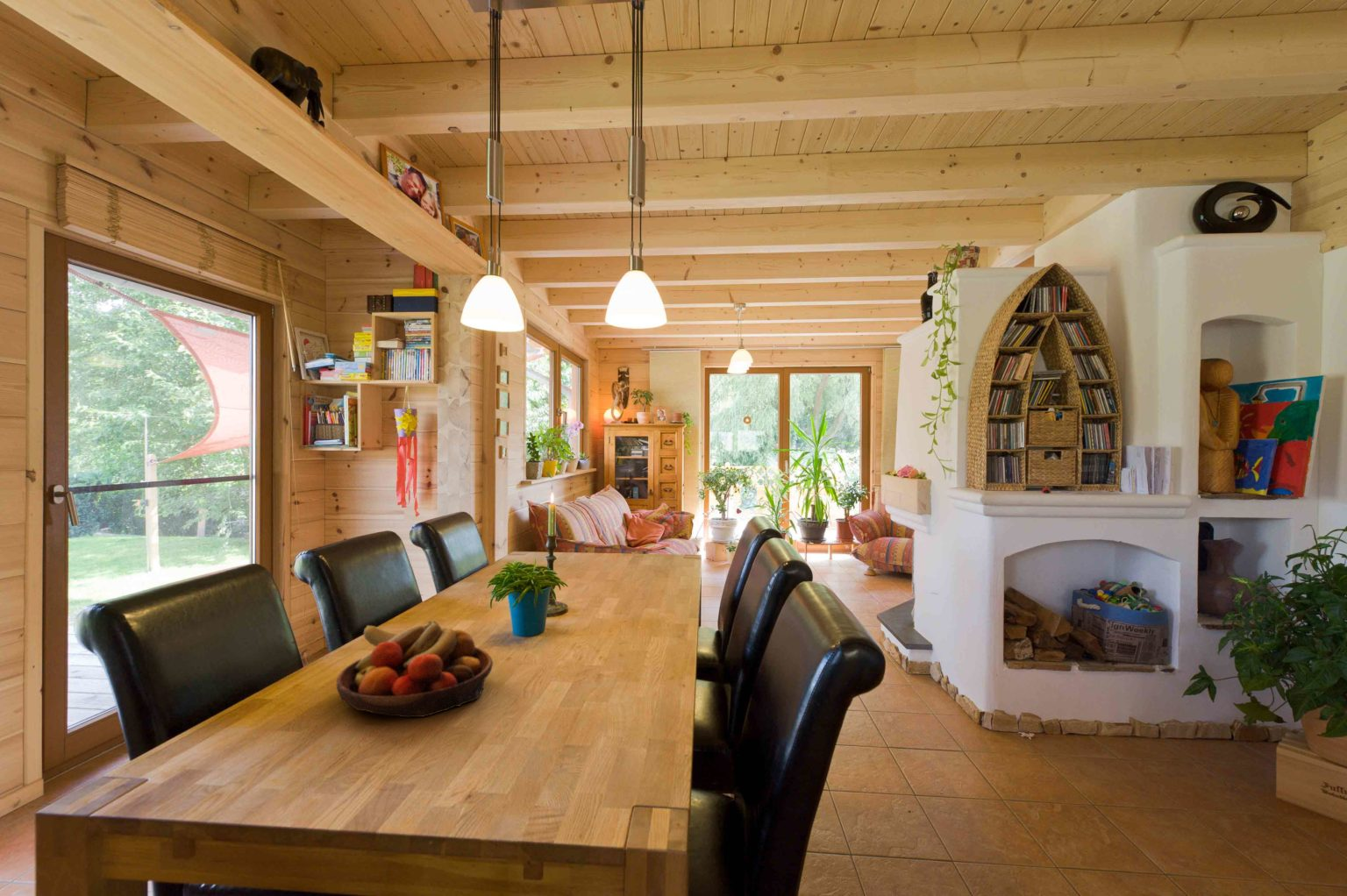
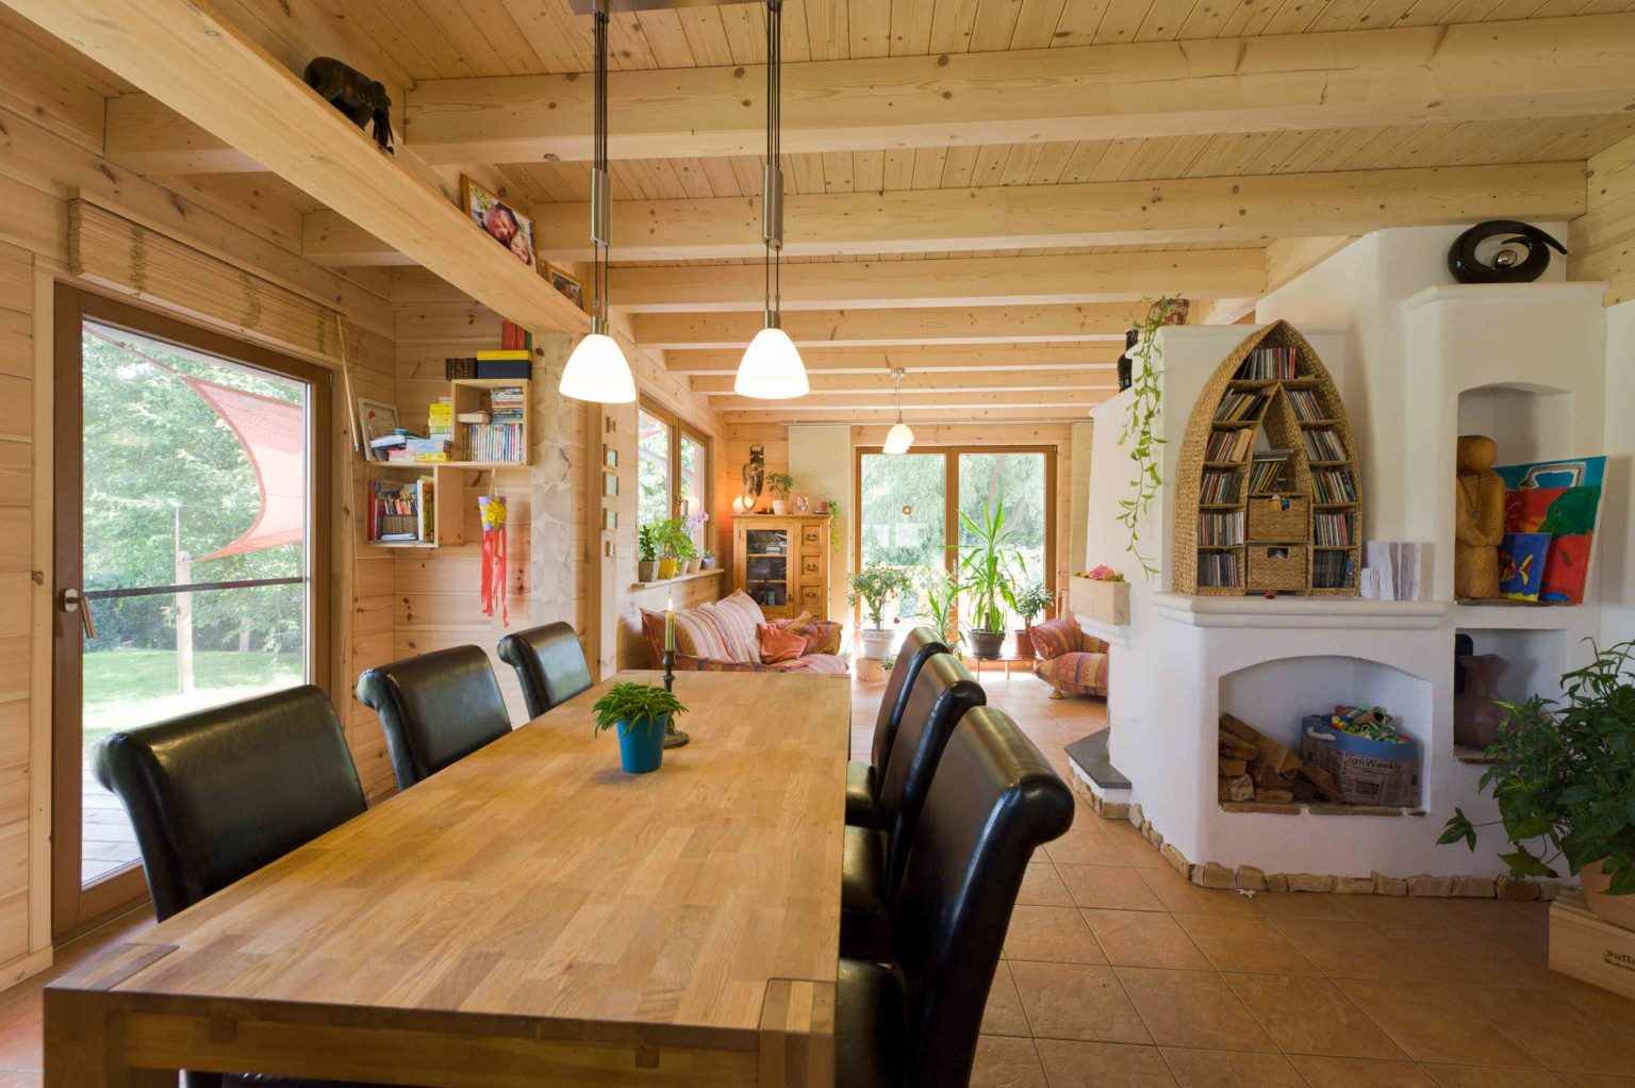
- fruit bowl [336,620,494,718]
